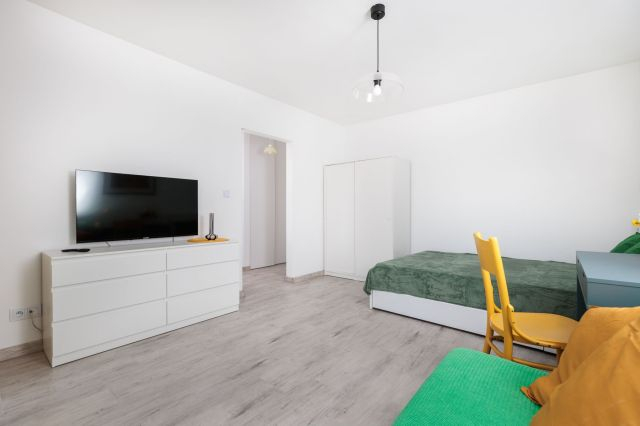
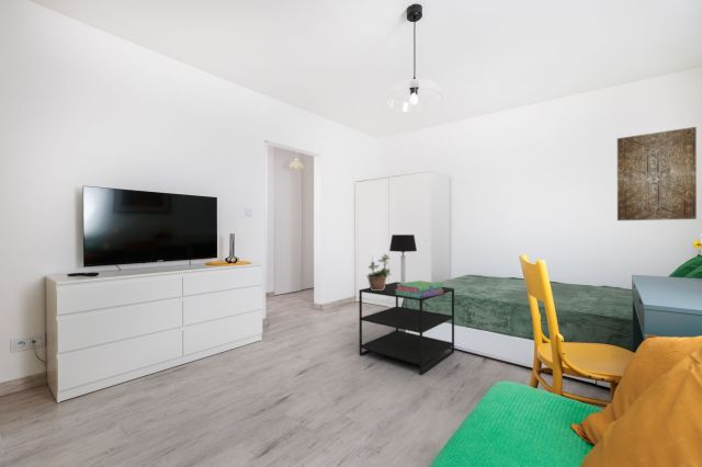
+ table lamp [388,234,418,283]
+ wall art [616,126,698,221]
+ potted plant [365,253,393,291]
+ stack of books [395,280,443,298]
+ side table [358,281,455,376]
